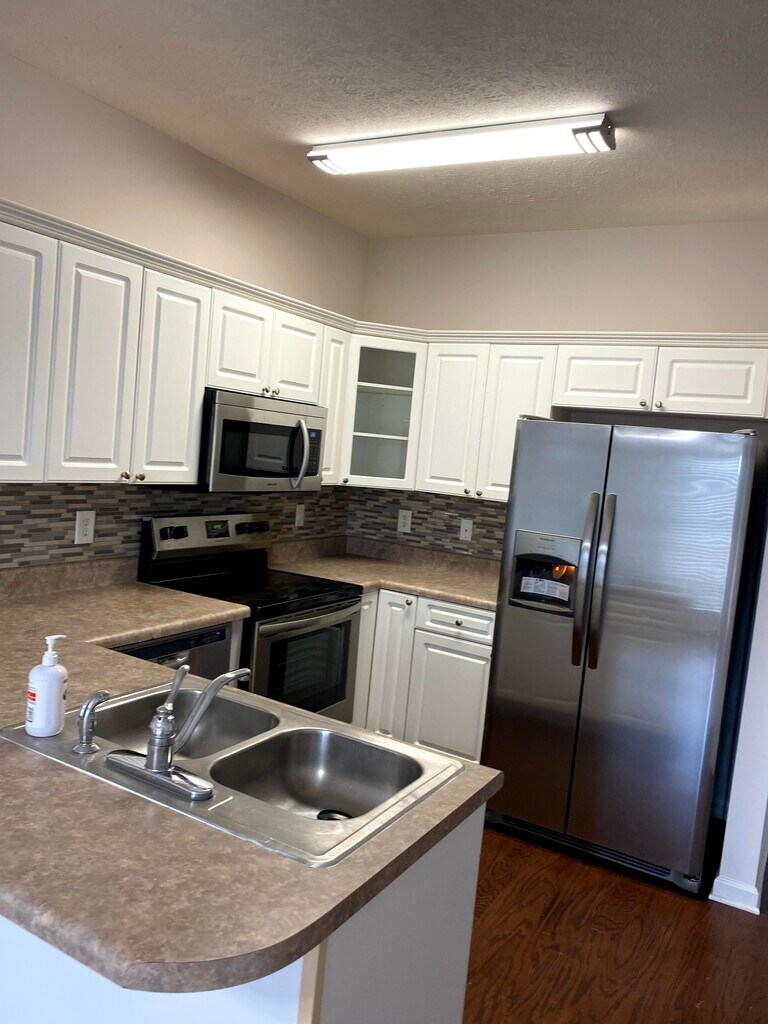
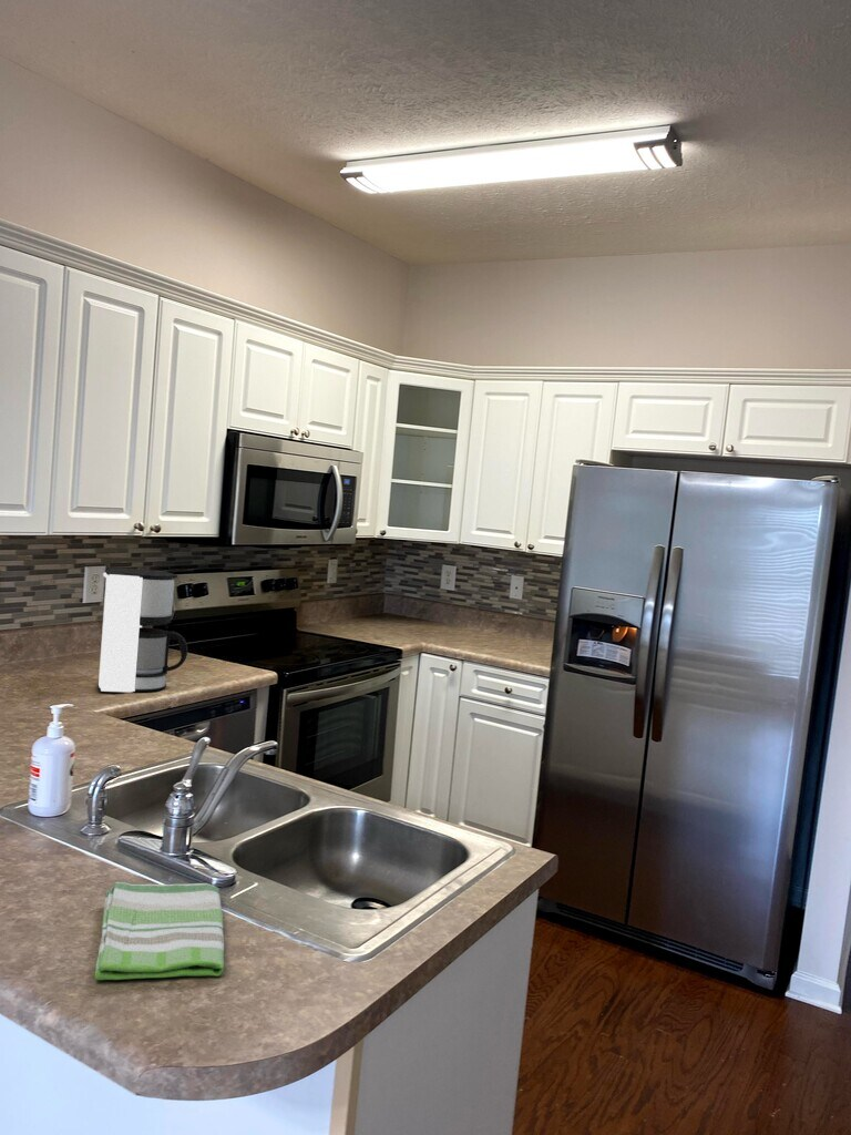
+ dish towel [93,881,226,981]
+ coffee maker [96,566,188,693]
